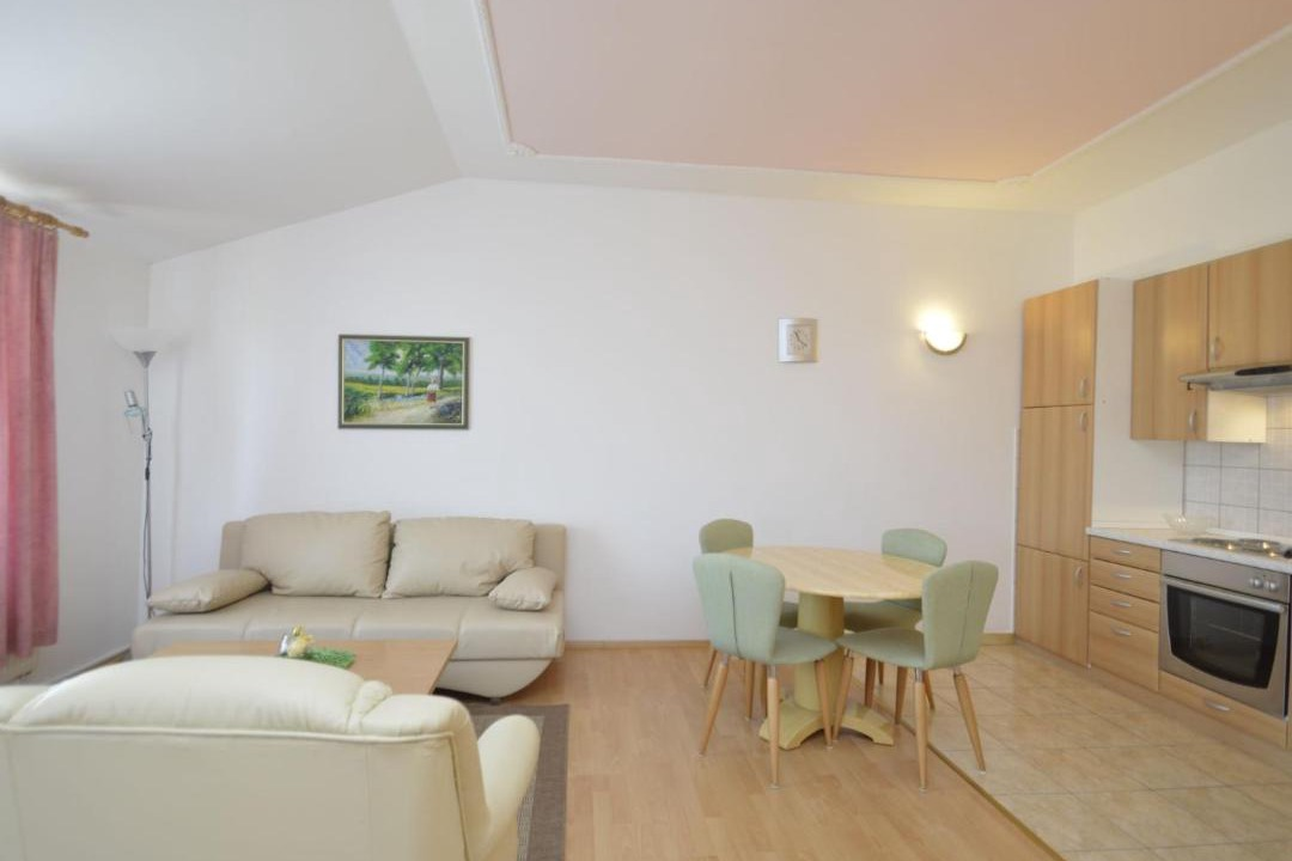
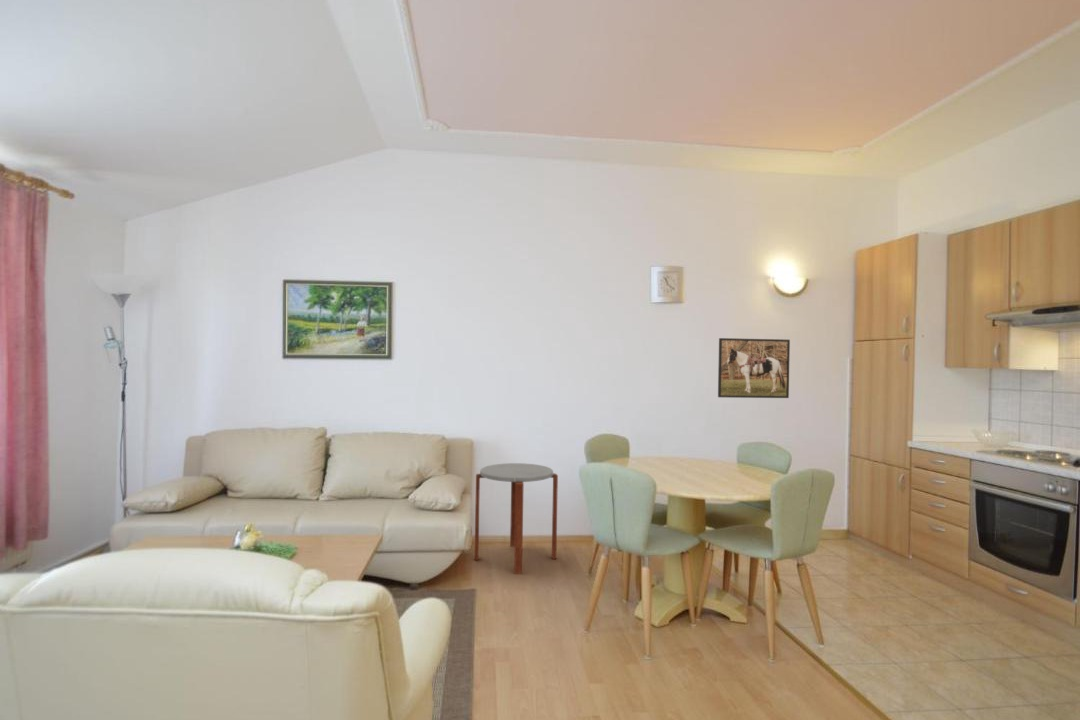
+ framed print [717,337,791,399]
+ side table [474,462,559,575]
